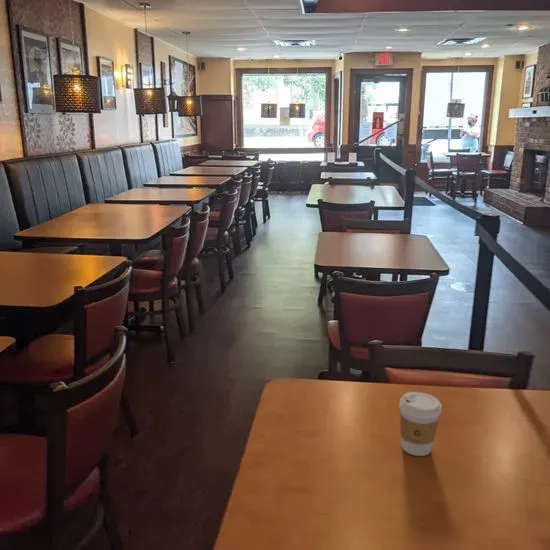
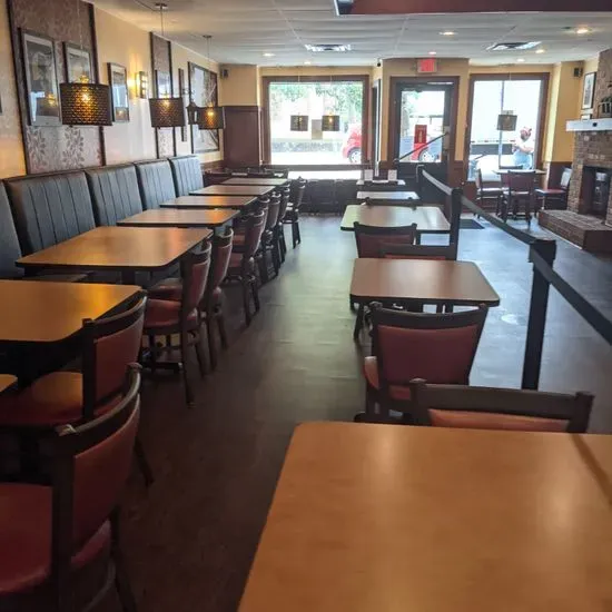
- coffee cup [398,391,443,457]
